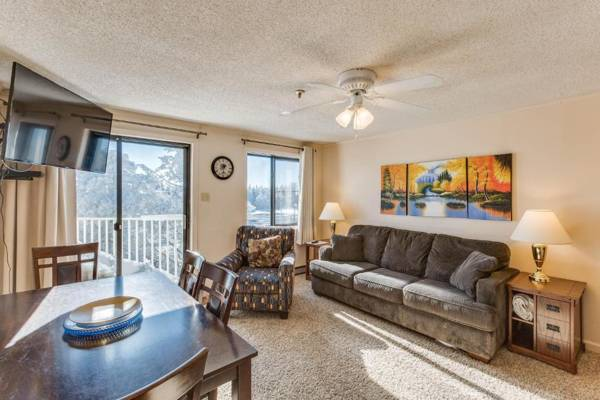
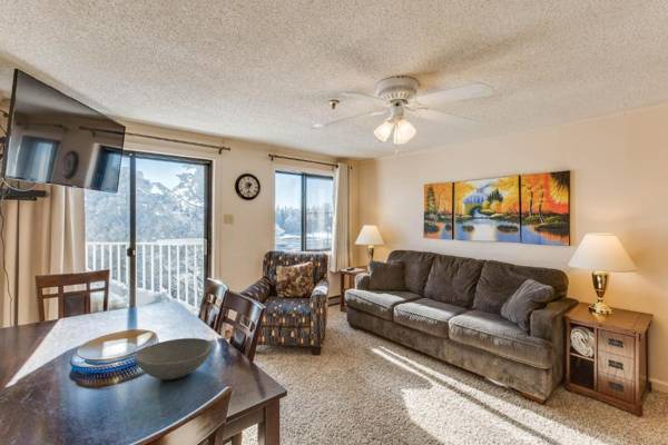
+ bowl [134,337,214,380]
